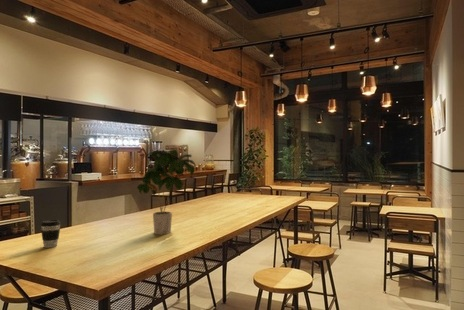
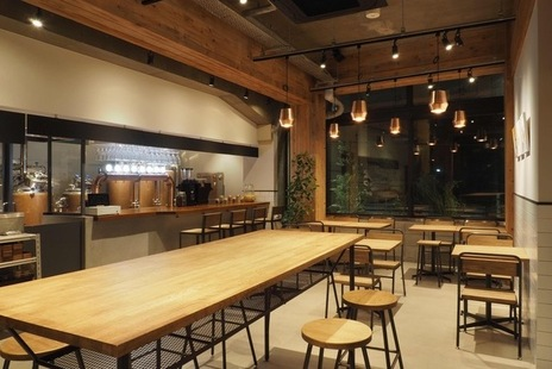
- coffee cup [40,219,62,249]
- potted plant [136,149,197,235]
